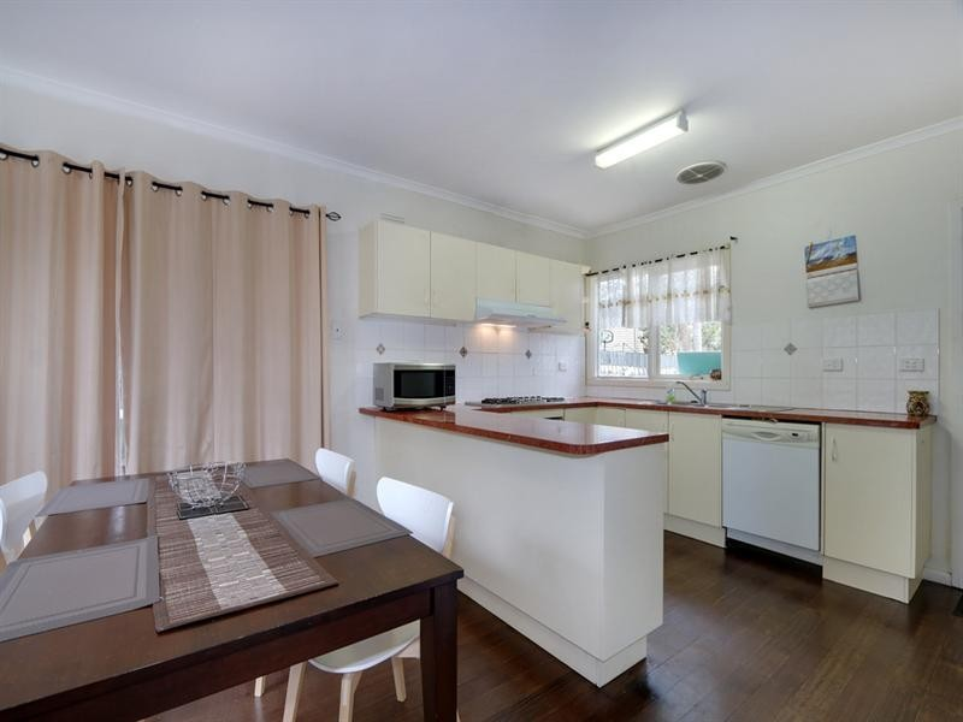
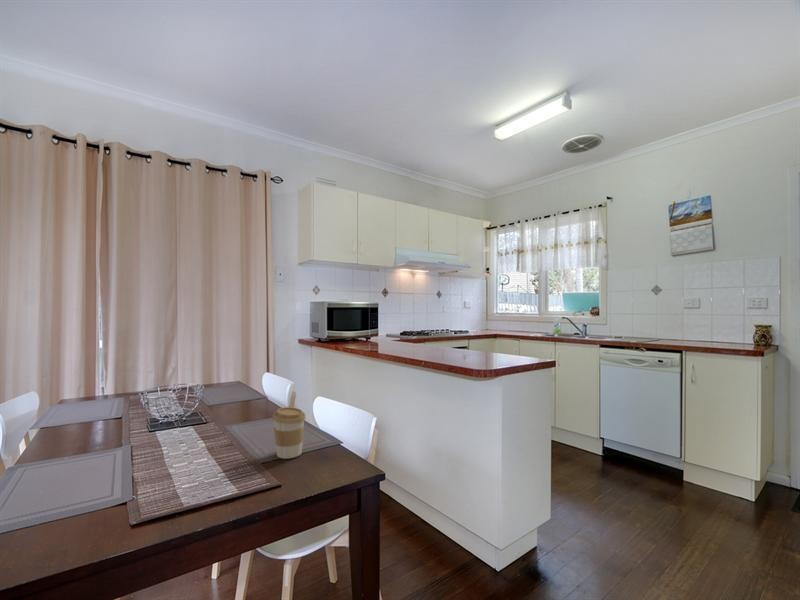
+ coffee cup [272,406,307,460]
